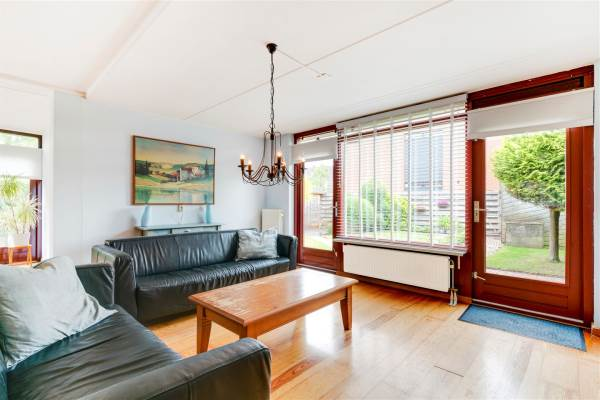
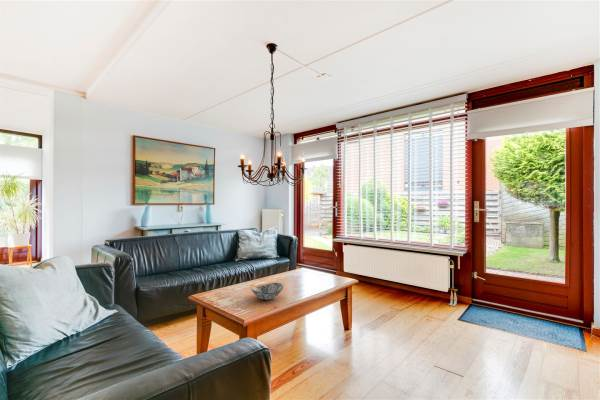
+ decorative bowl [250,282,284,301]
